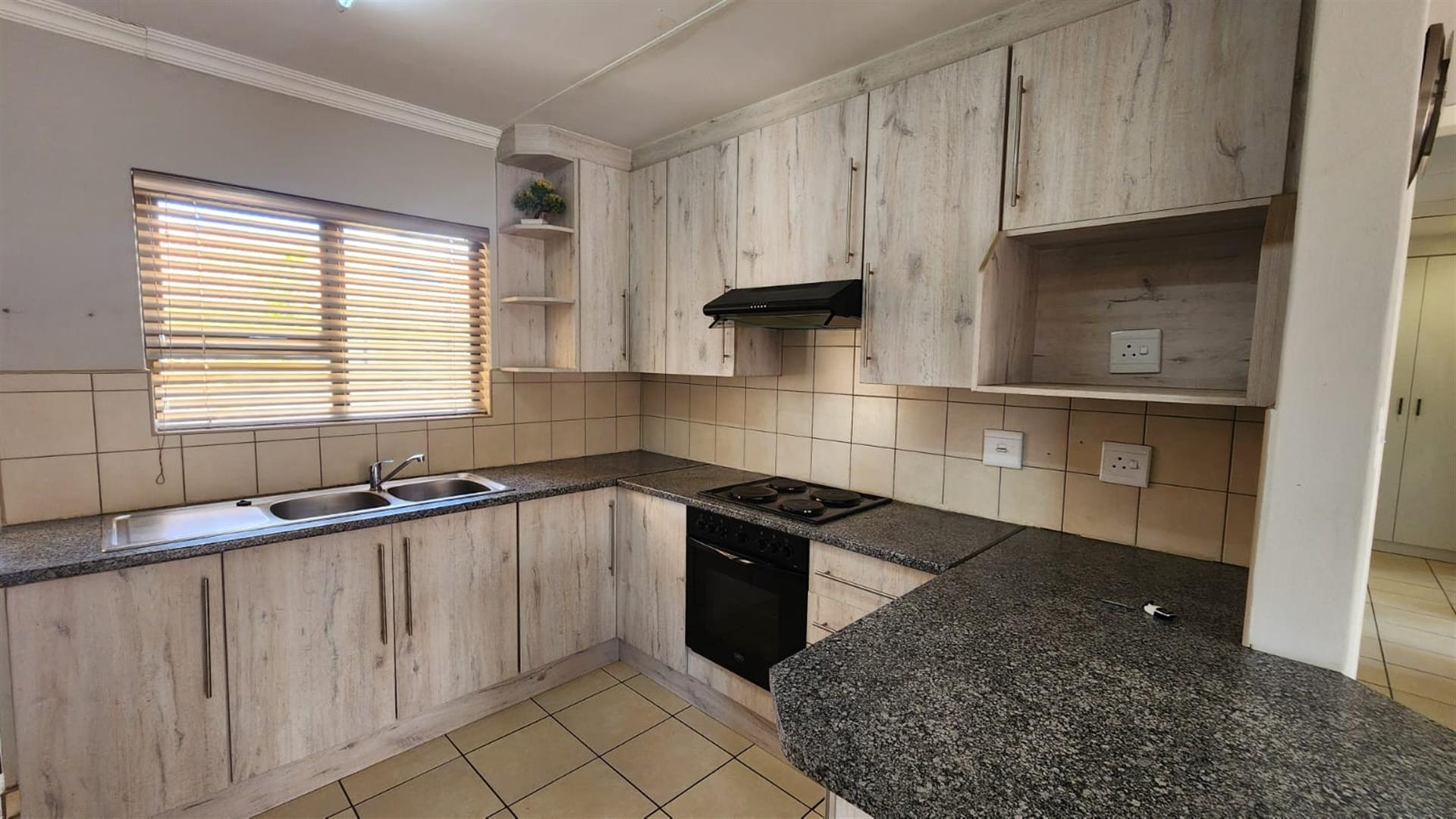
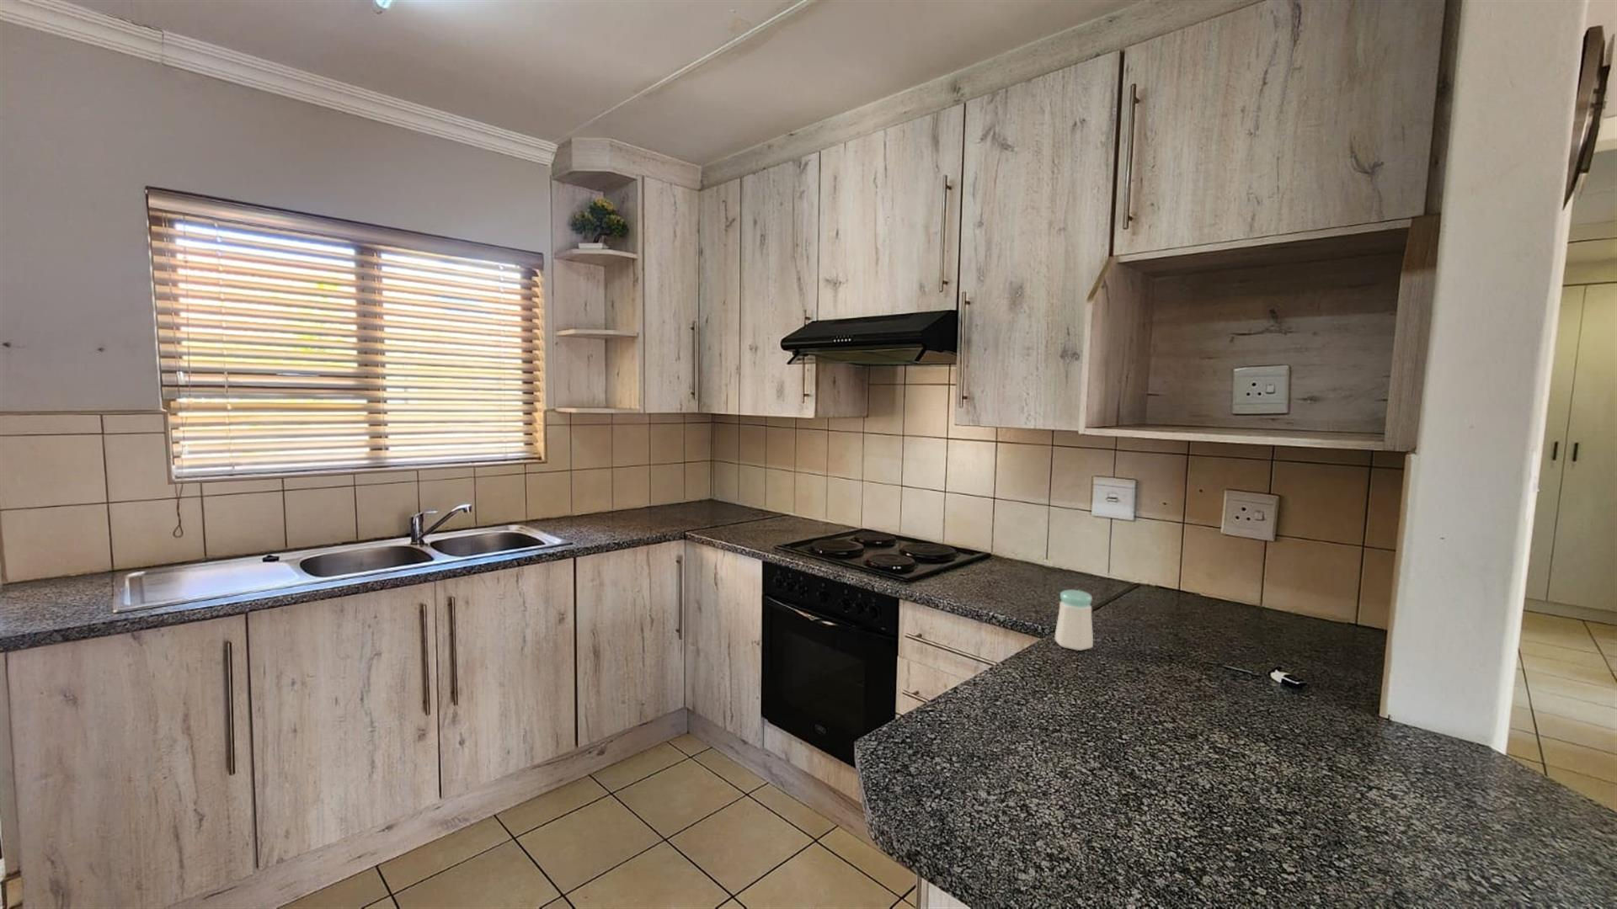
+ salt shaker [1054,589,1094,652]
